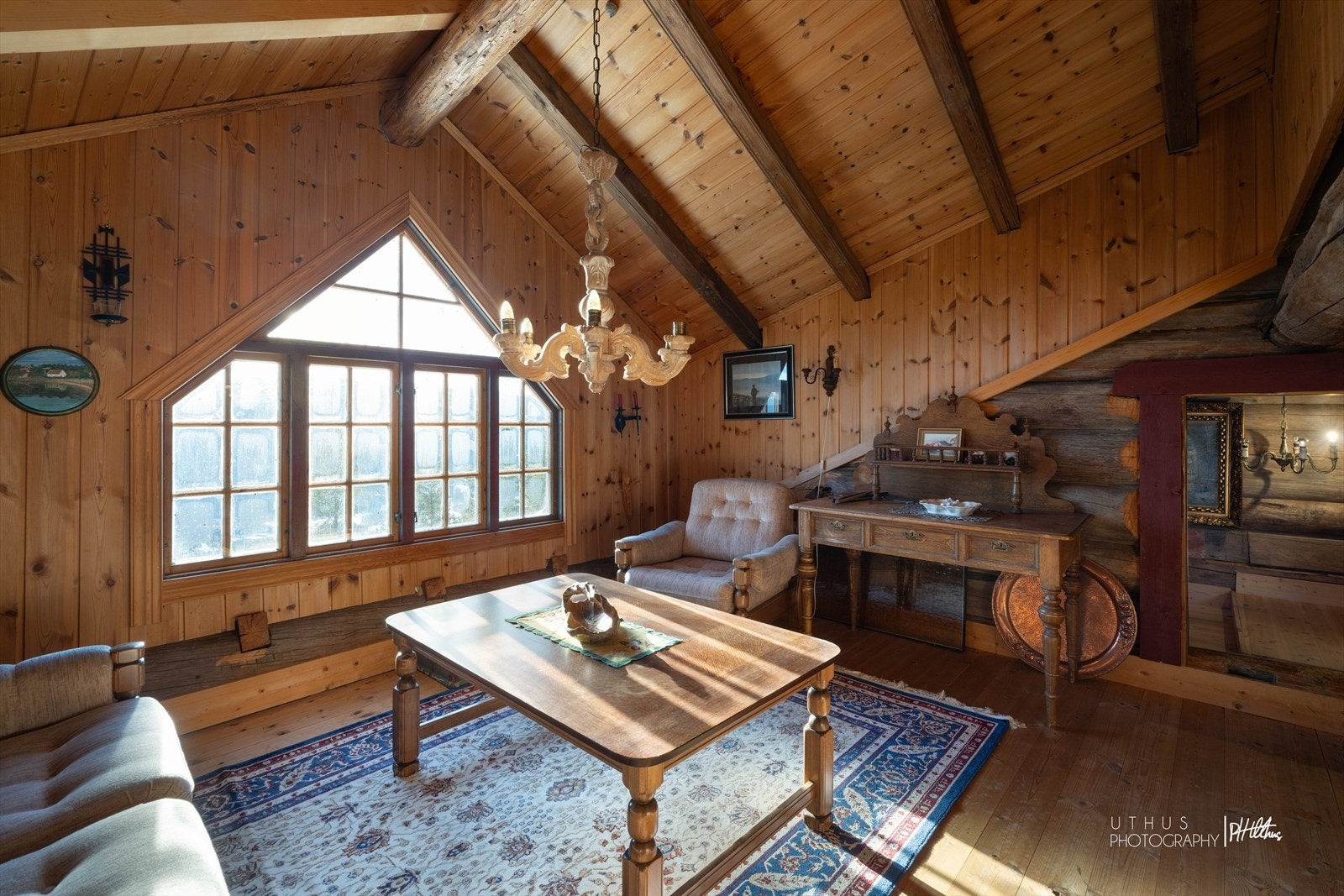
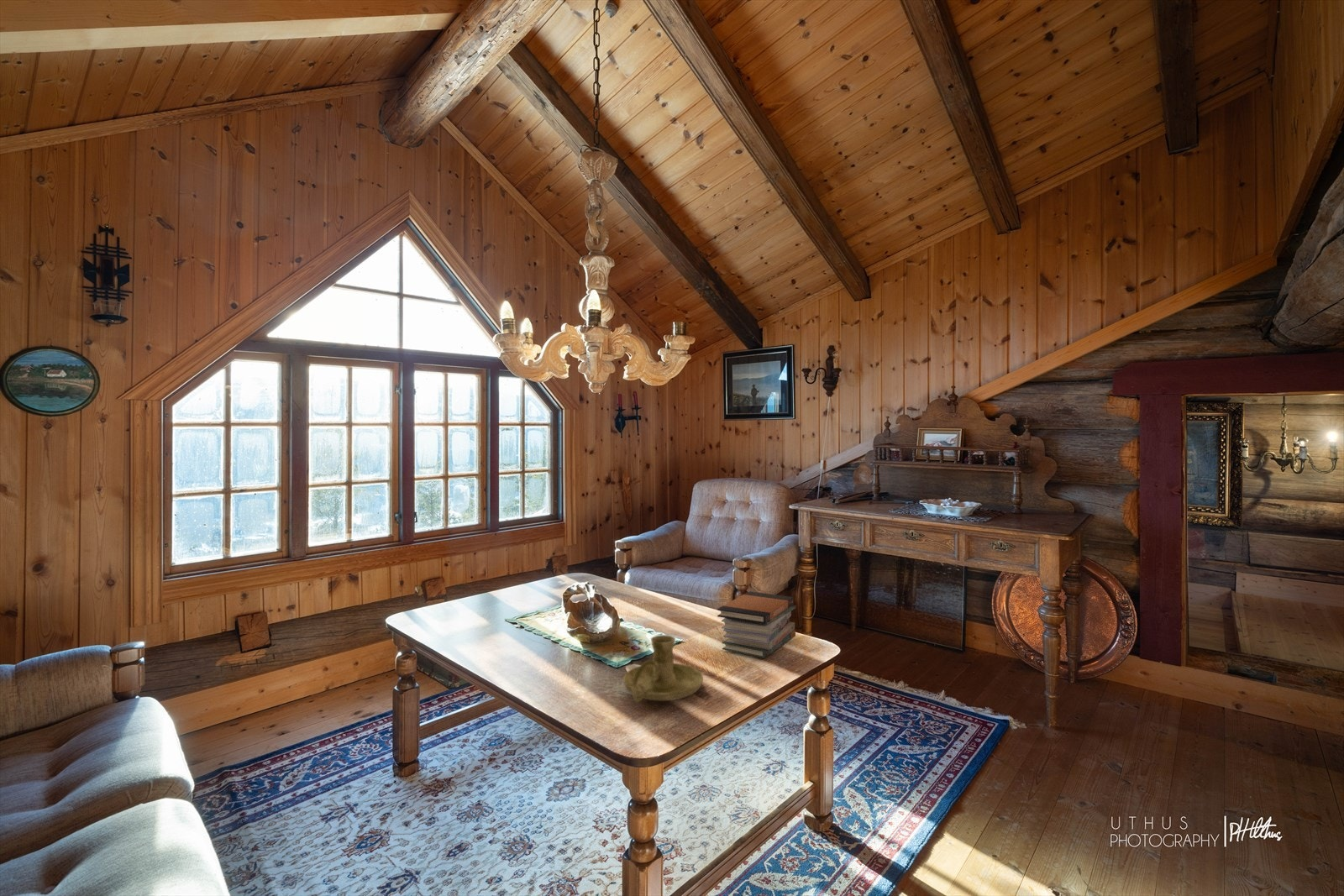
+ book stack [717,590,797,659]
+ candle holder [622,634,704,703]
